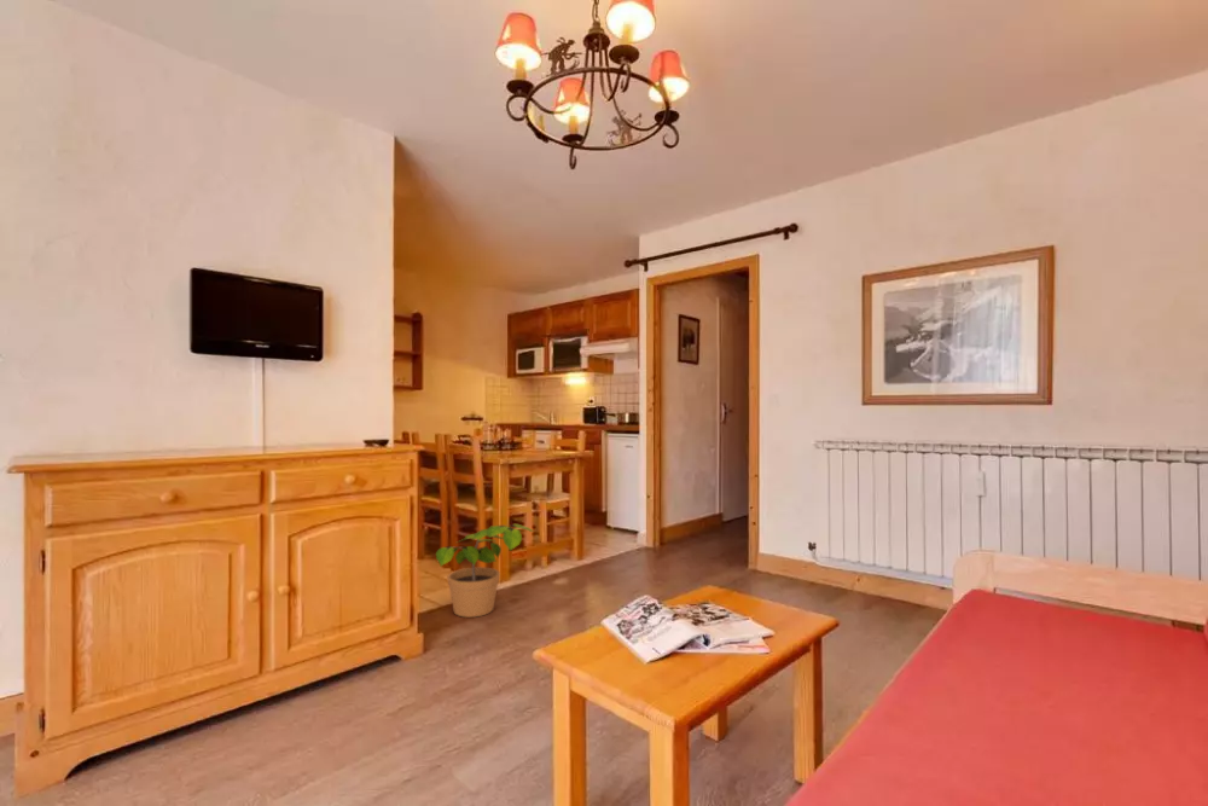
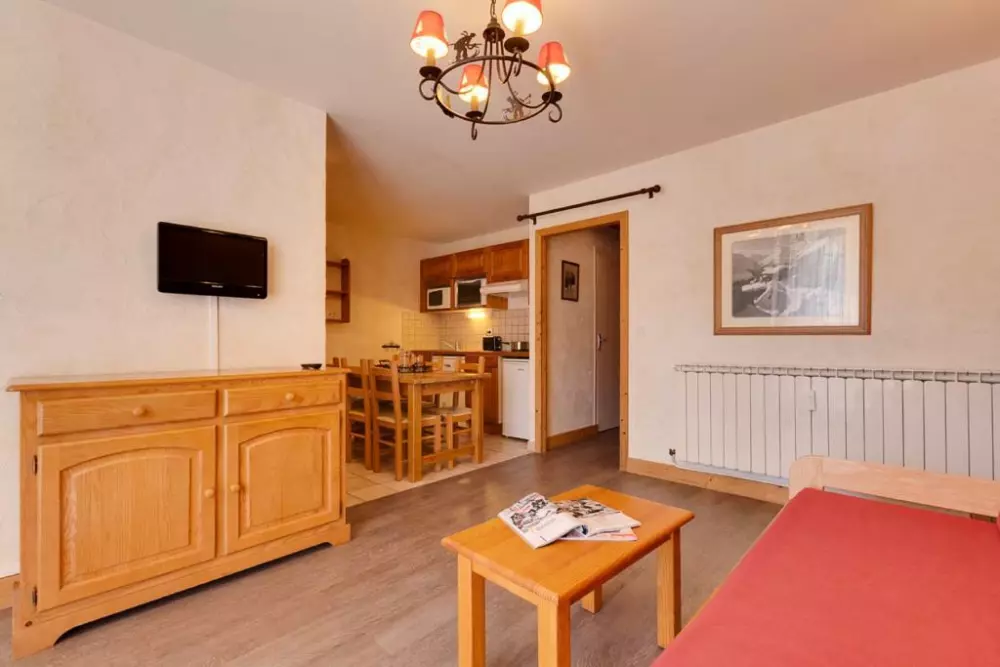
- potted plant [435,523,535,619]
